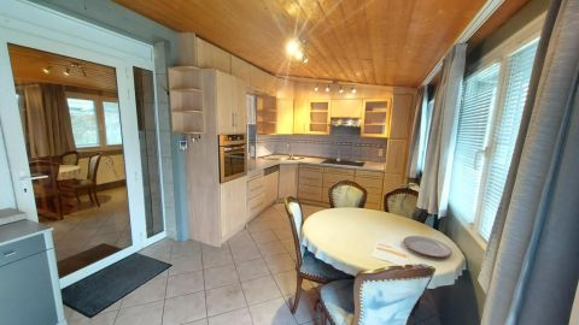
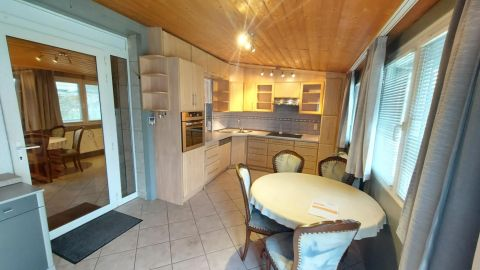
- plate [402,235,454,259]
